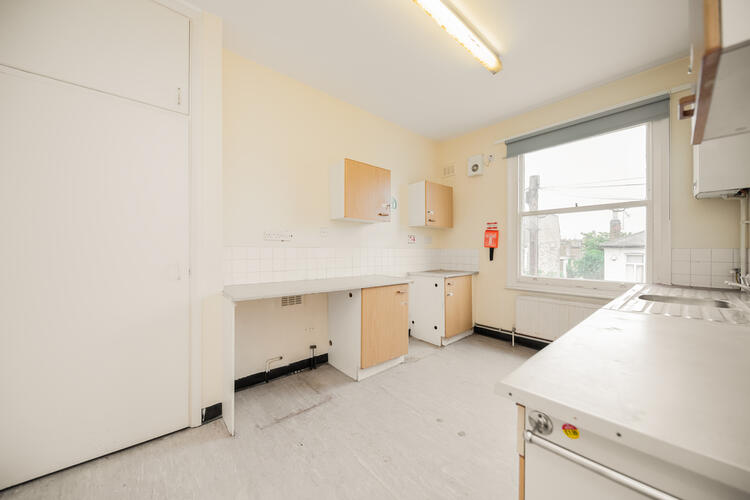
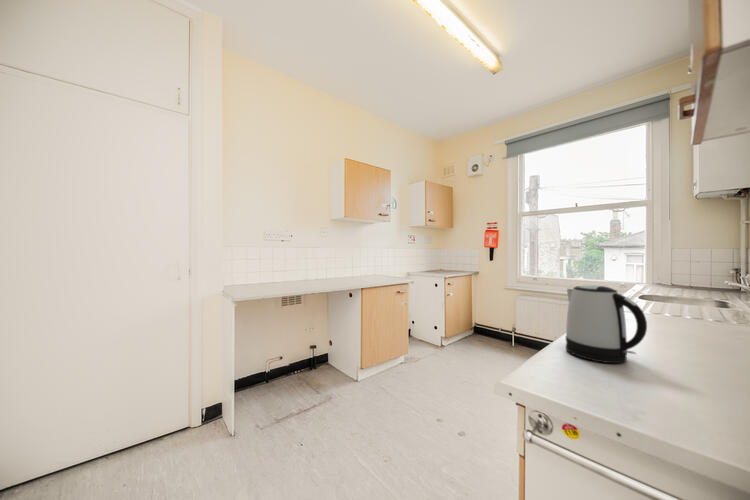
+ kettle [565,284,648,364]
